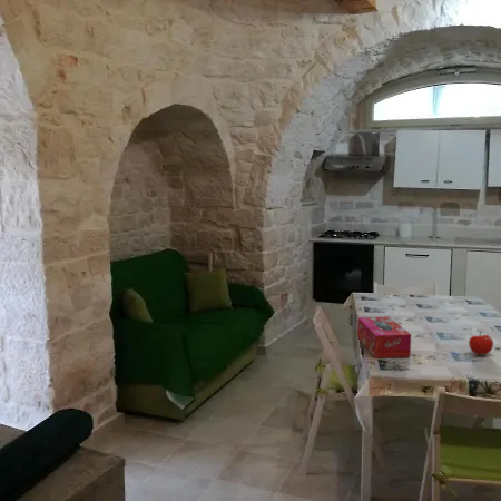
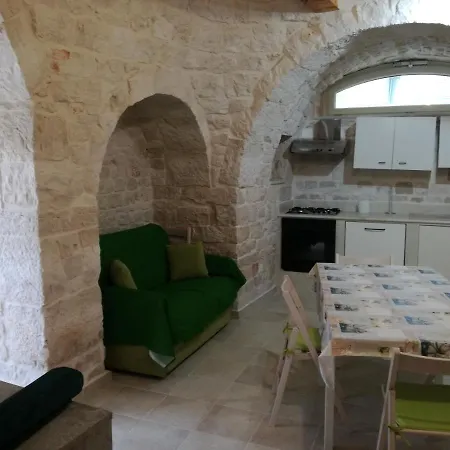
- fruit [468,331,494,356]
- tissue box [356,315,412,360]
